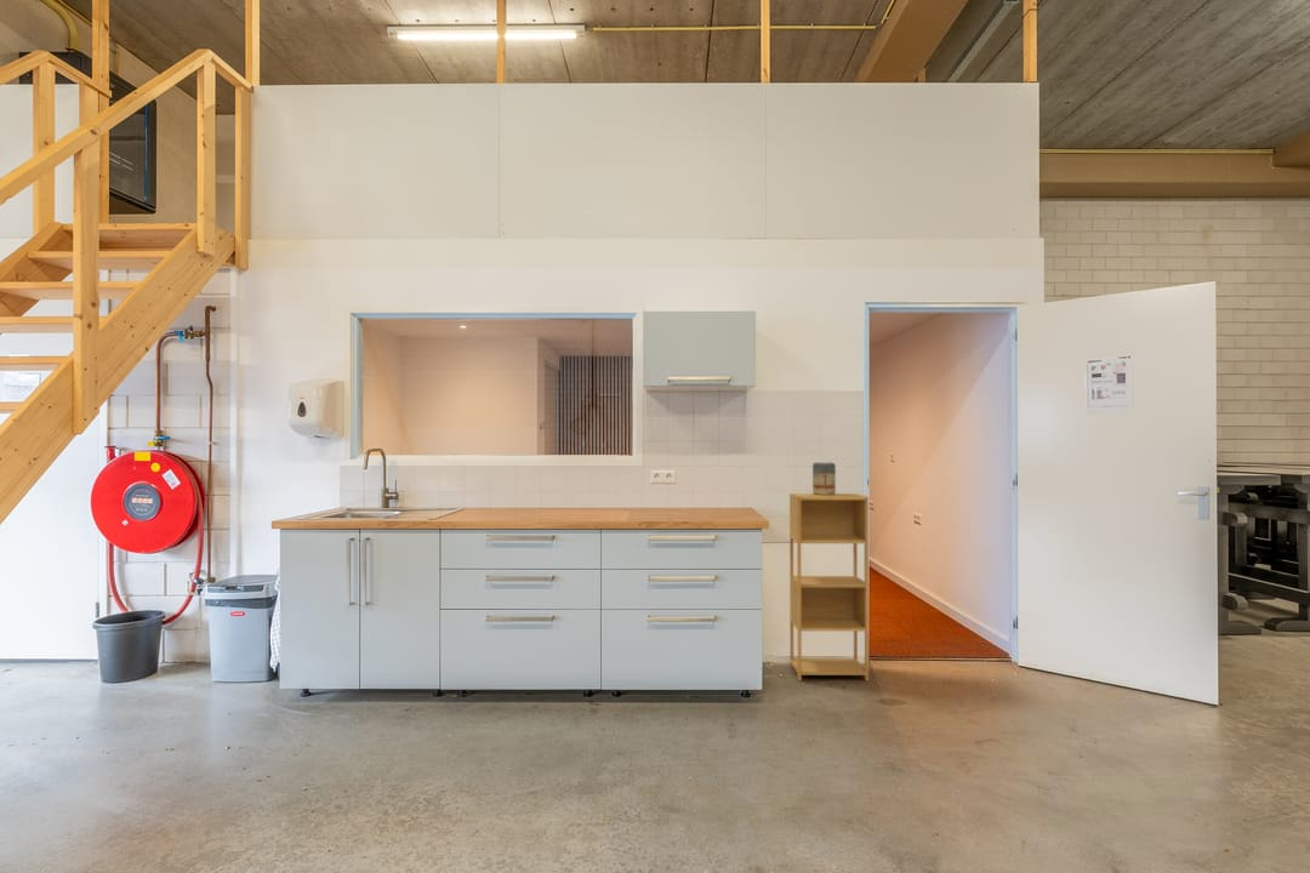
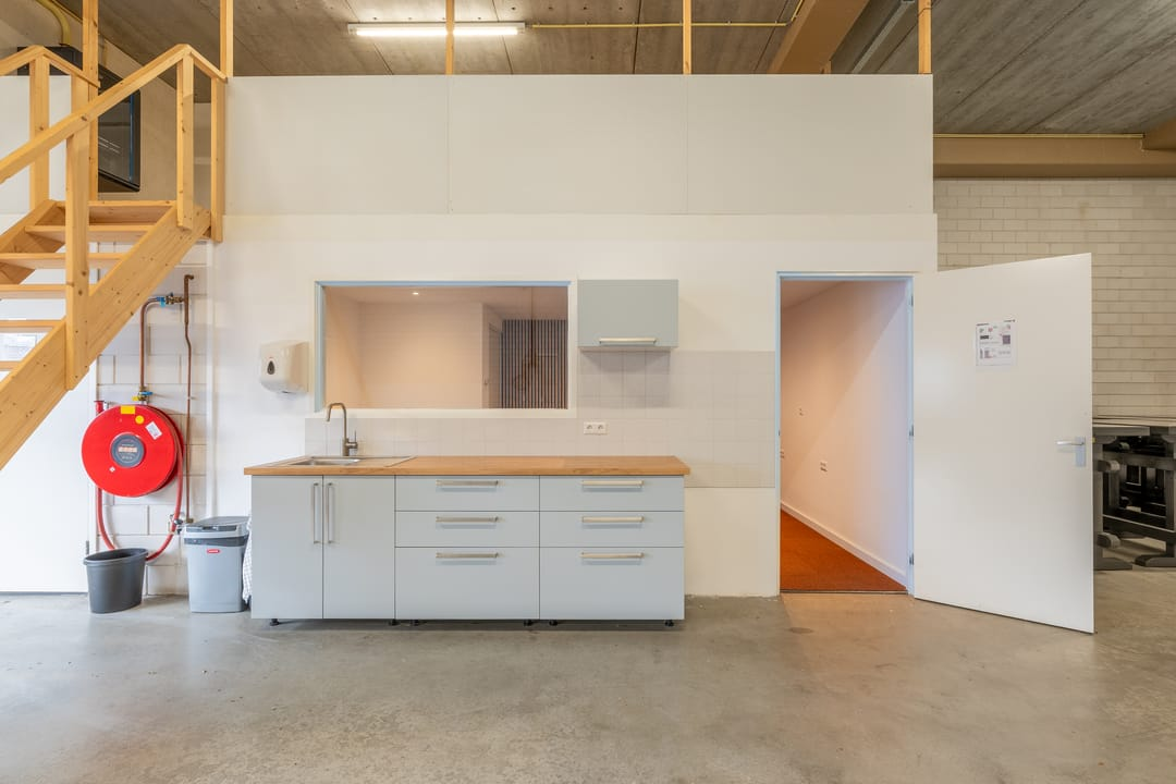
- shelving unit [788,492,870,683]
- canister [811,461,837,495]
